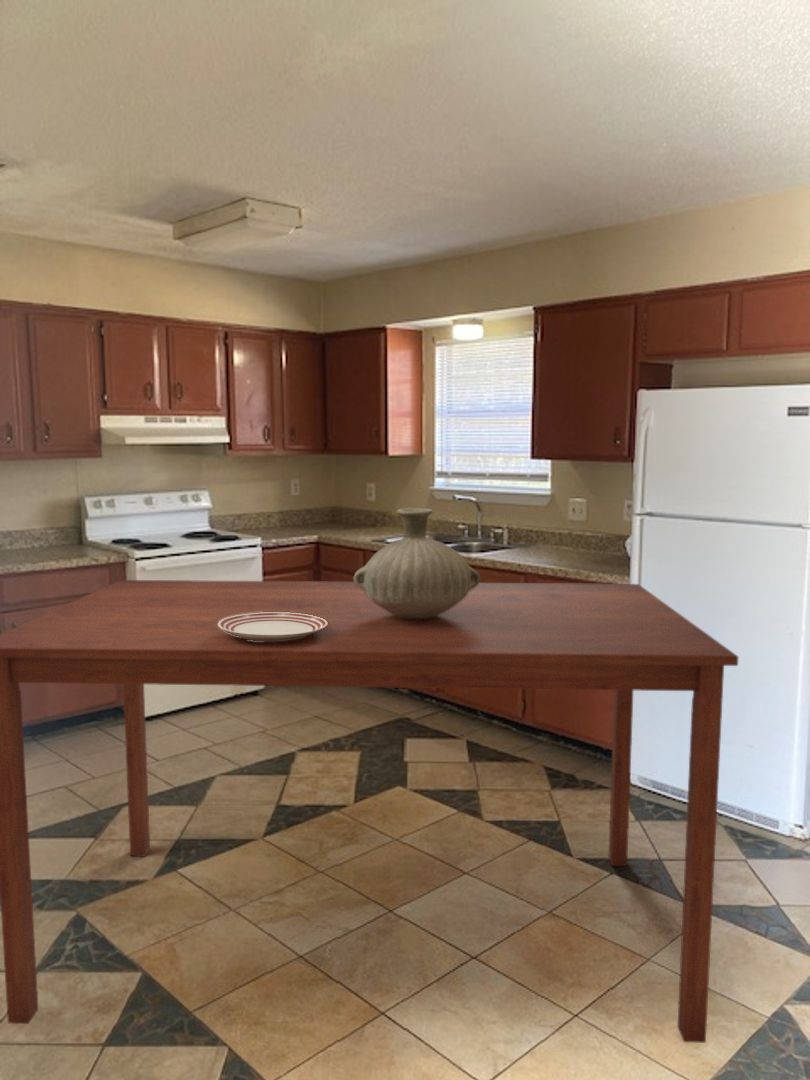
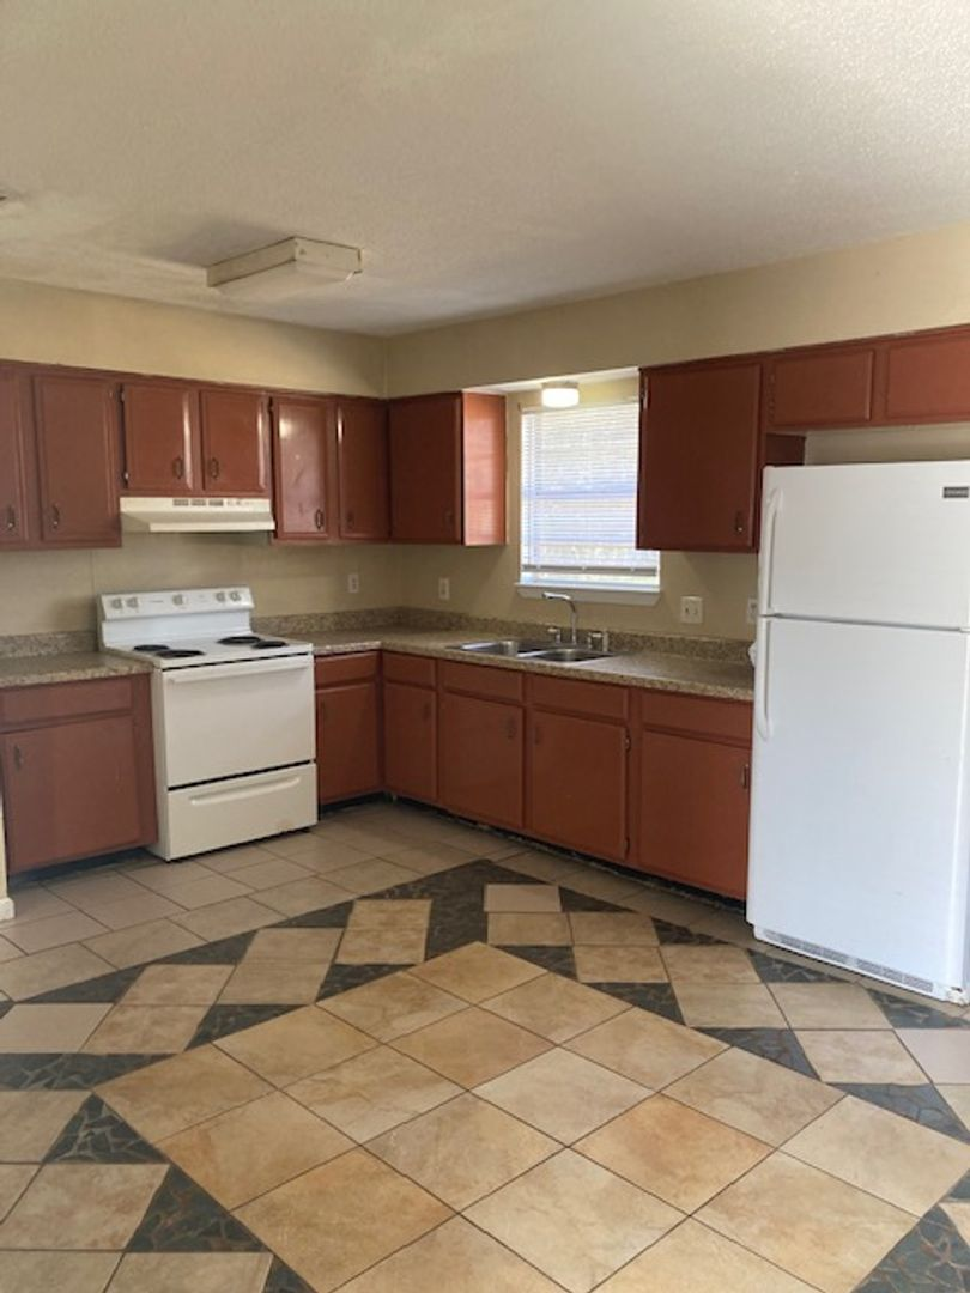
- vase [353,507,481,619]
- dinner plate [218,612,328,642]
- dining table [0,579,739,1044]
